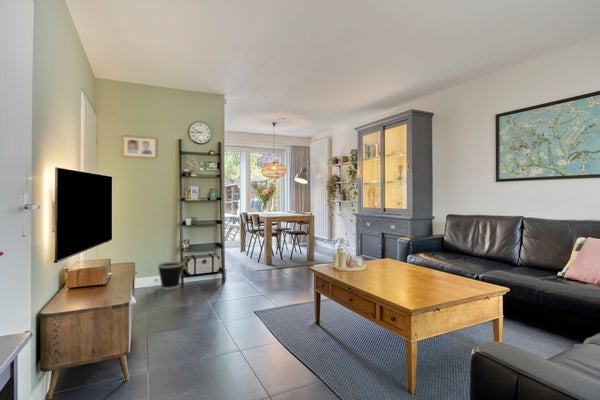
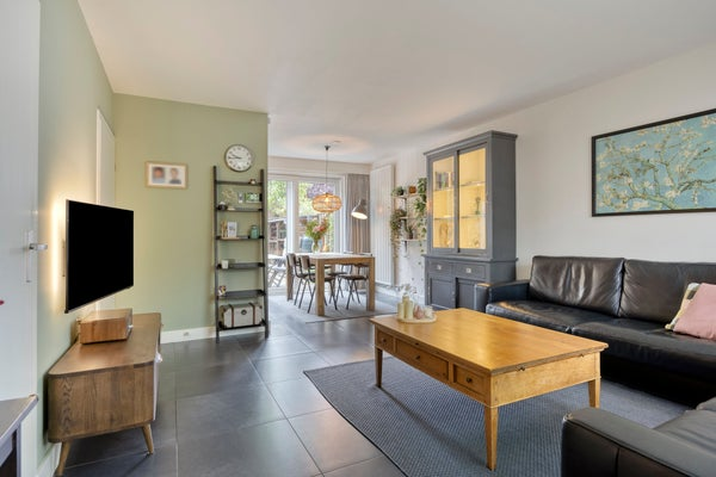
- wastebasket [156,261,184,291]
